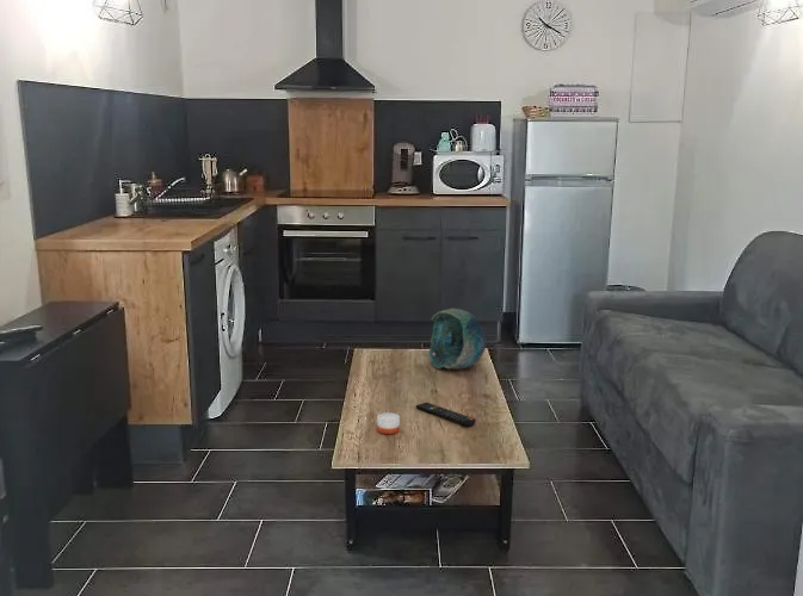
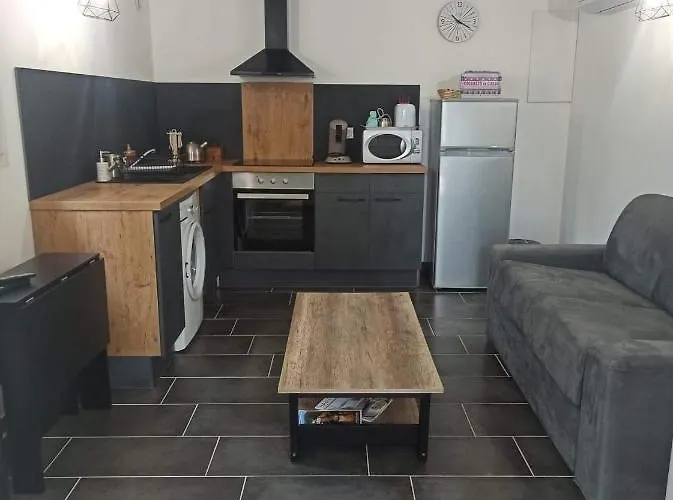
- remote control [415,402,477,427]
- decorative bowl [427,308,488,370]
- candle [376,411,401,435]
